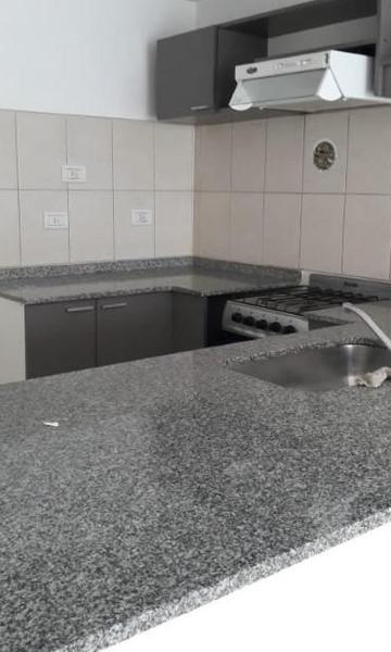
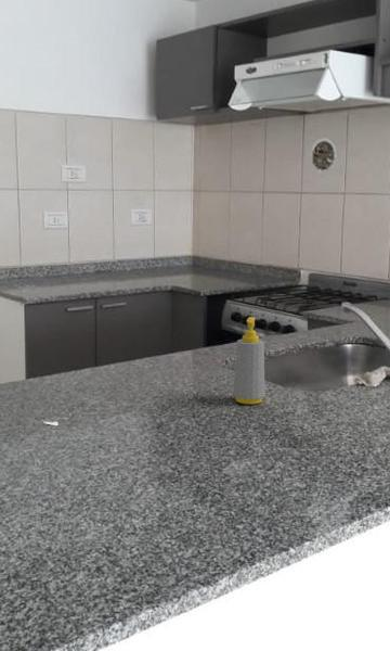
+ soap bottle [232,316,265,405]
